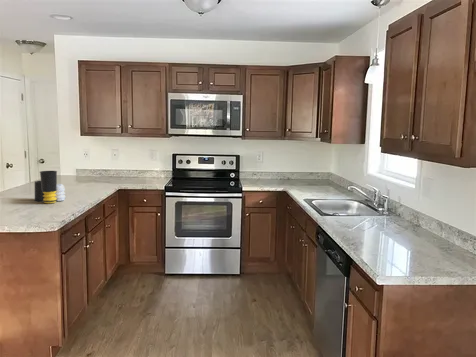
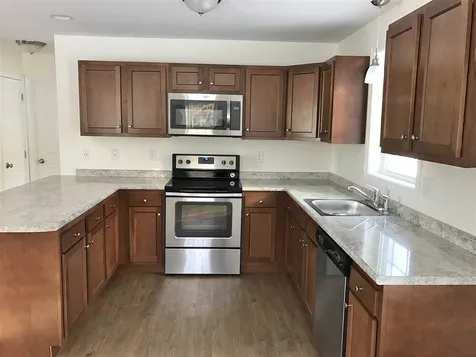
- water filter [33,170,66,204]
